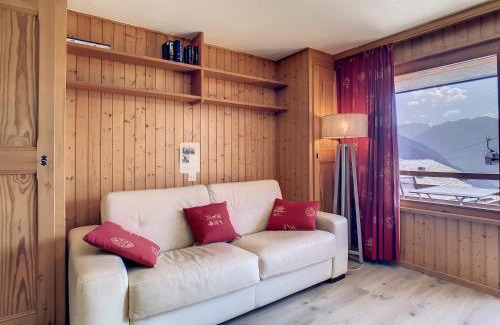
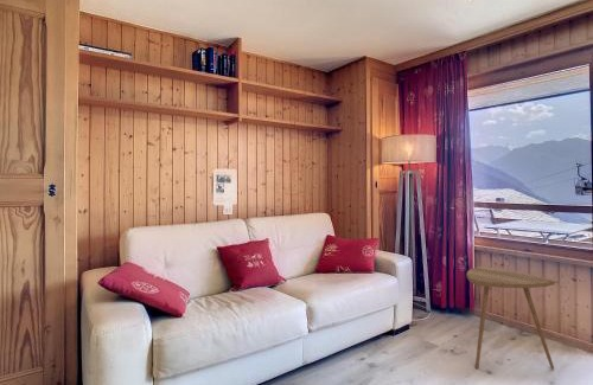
+ side table [466,265,556,370]
